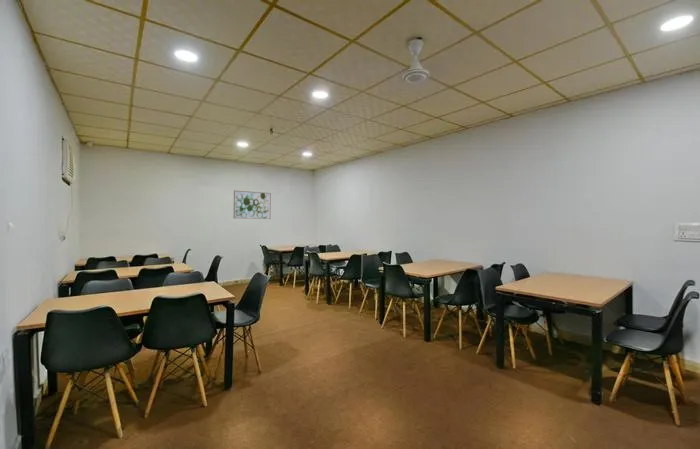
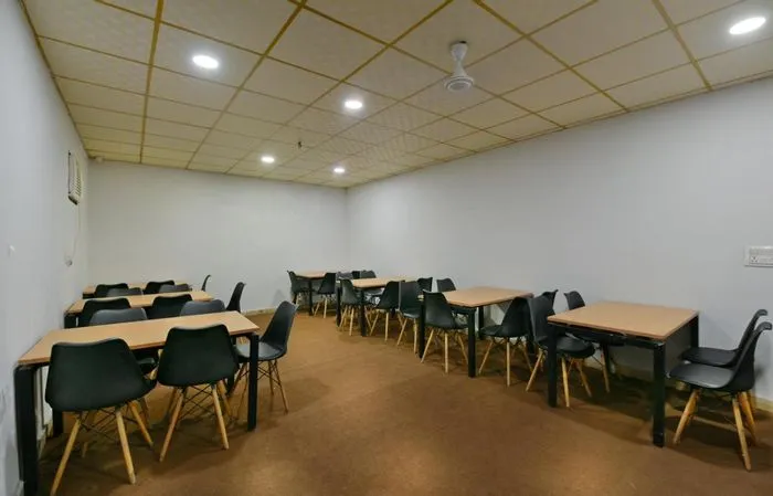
- wall art [233,189,272,220]
